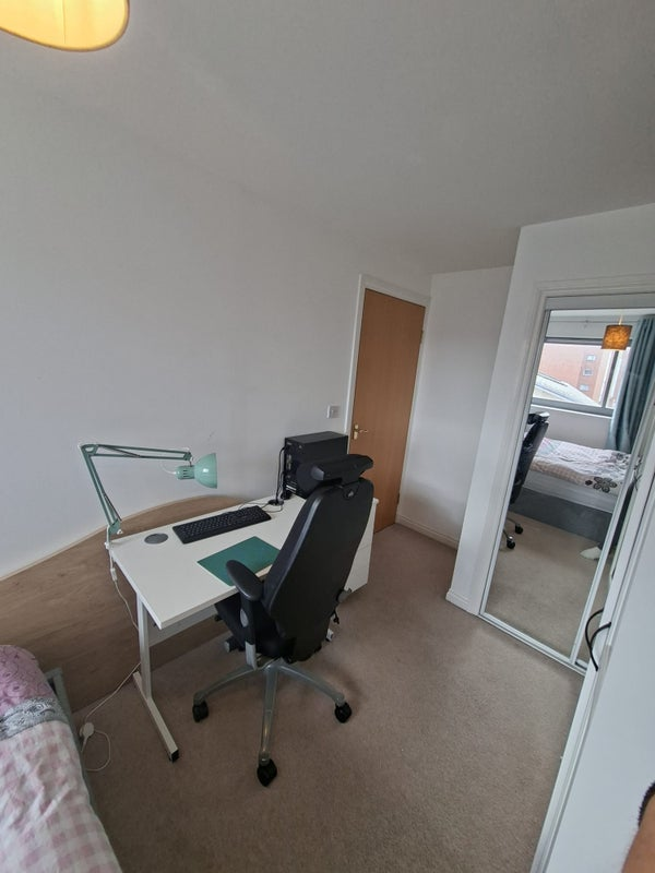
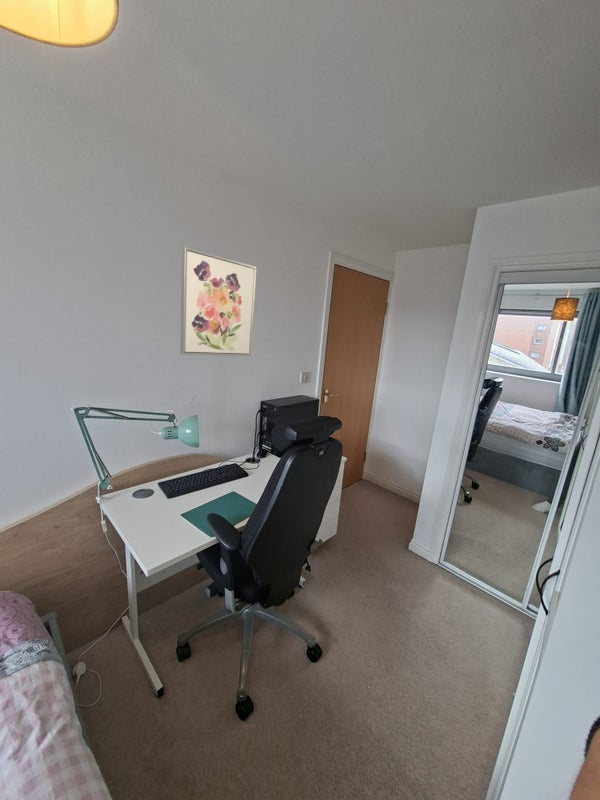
+ wall art [179,246,257,357]
